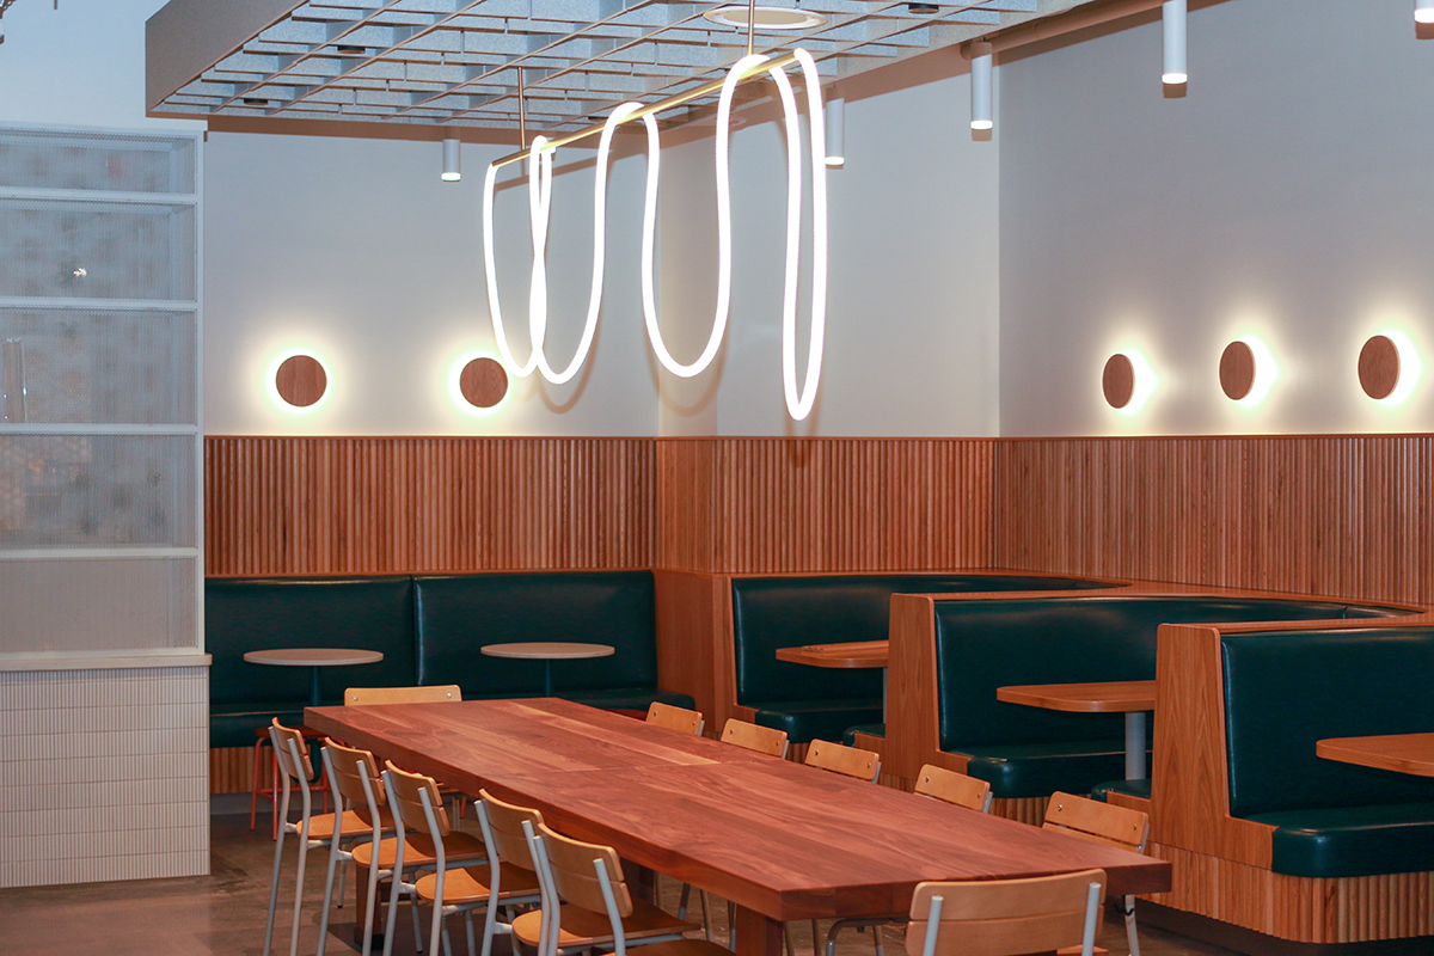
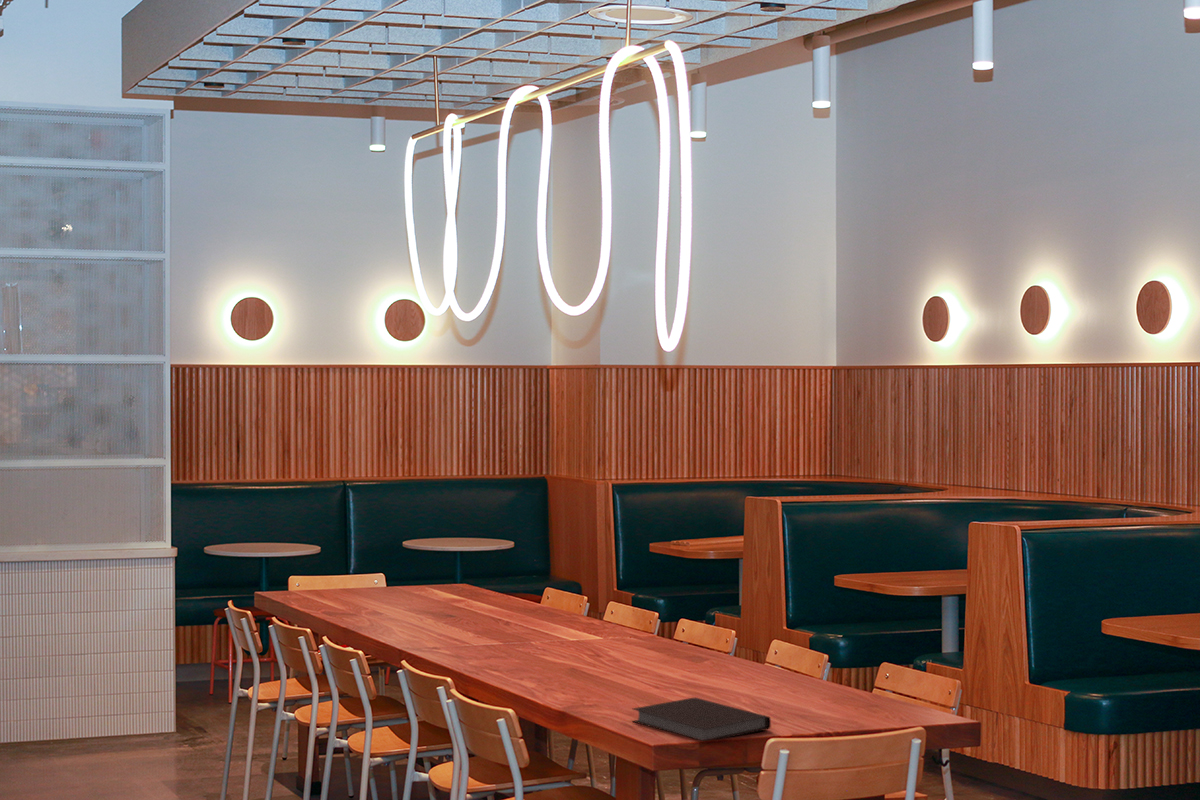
+ notebook [631,697,772,742]
